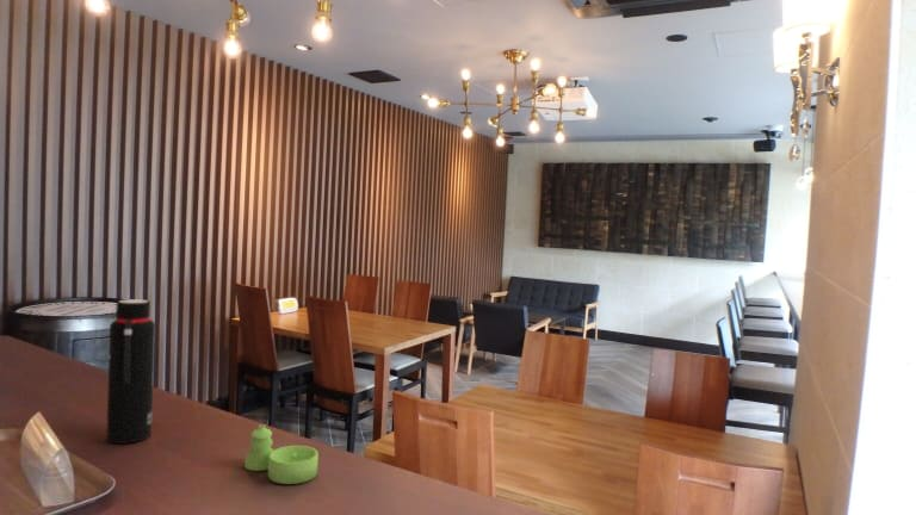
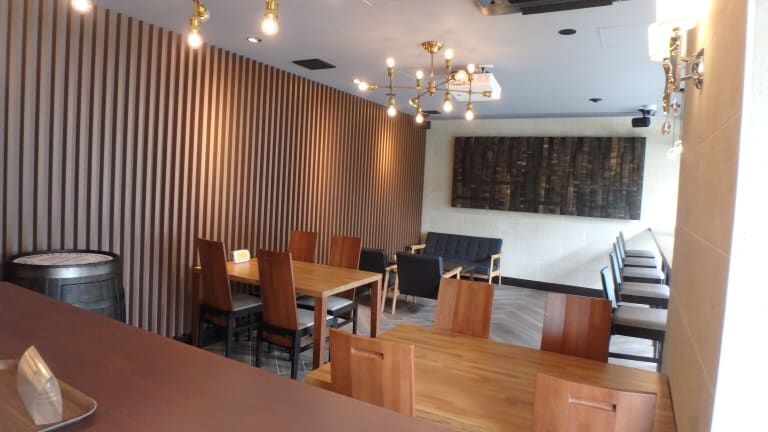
- water bottle [105,298,156,445]
- sugar bowl [243,423,320,485]
